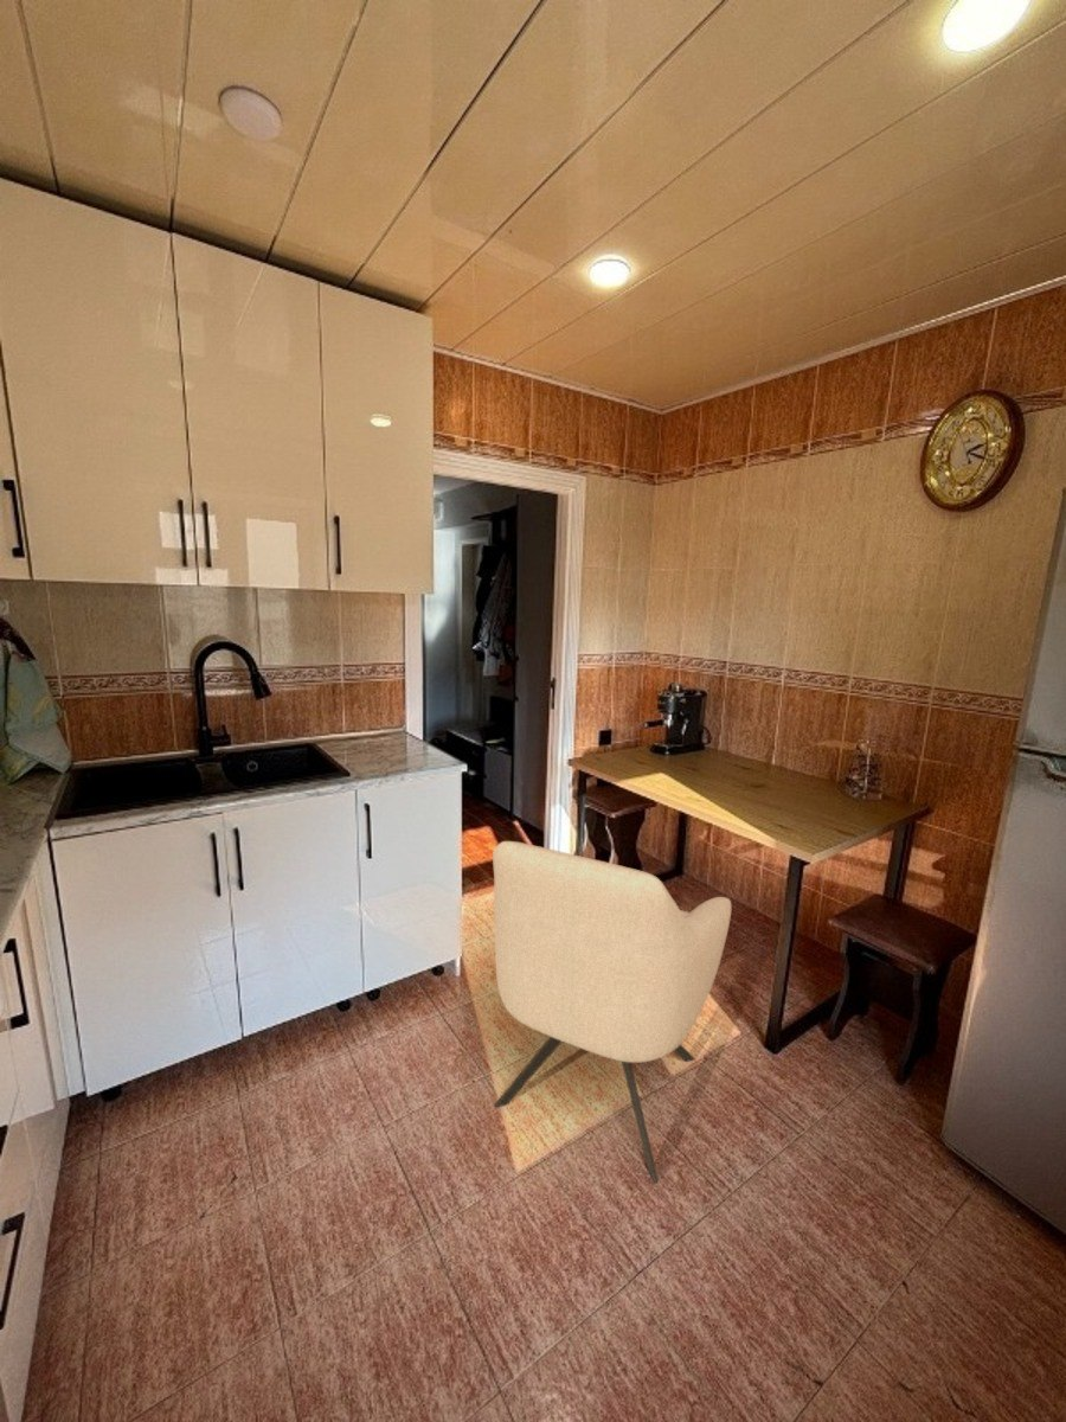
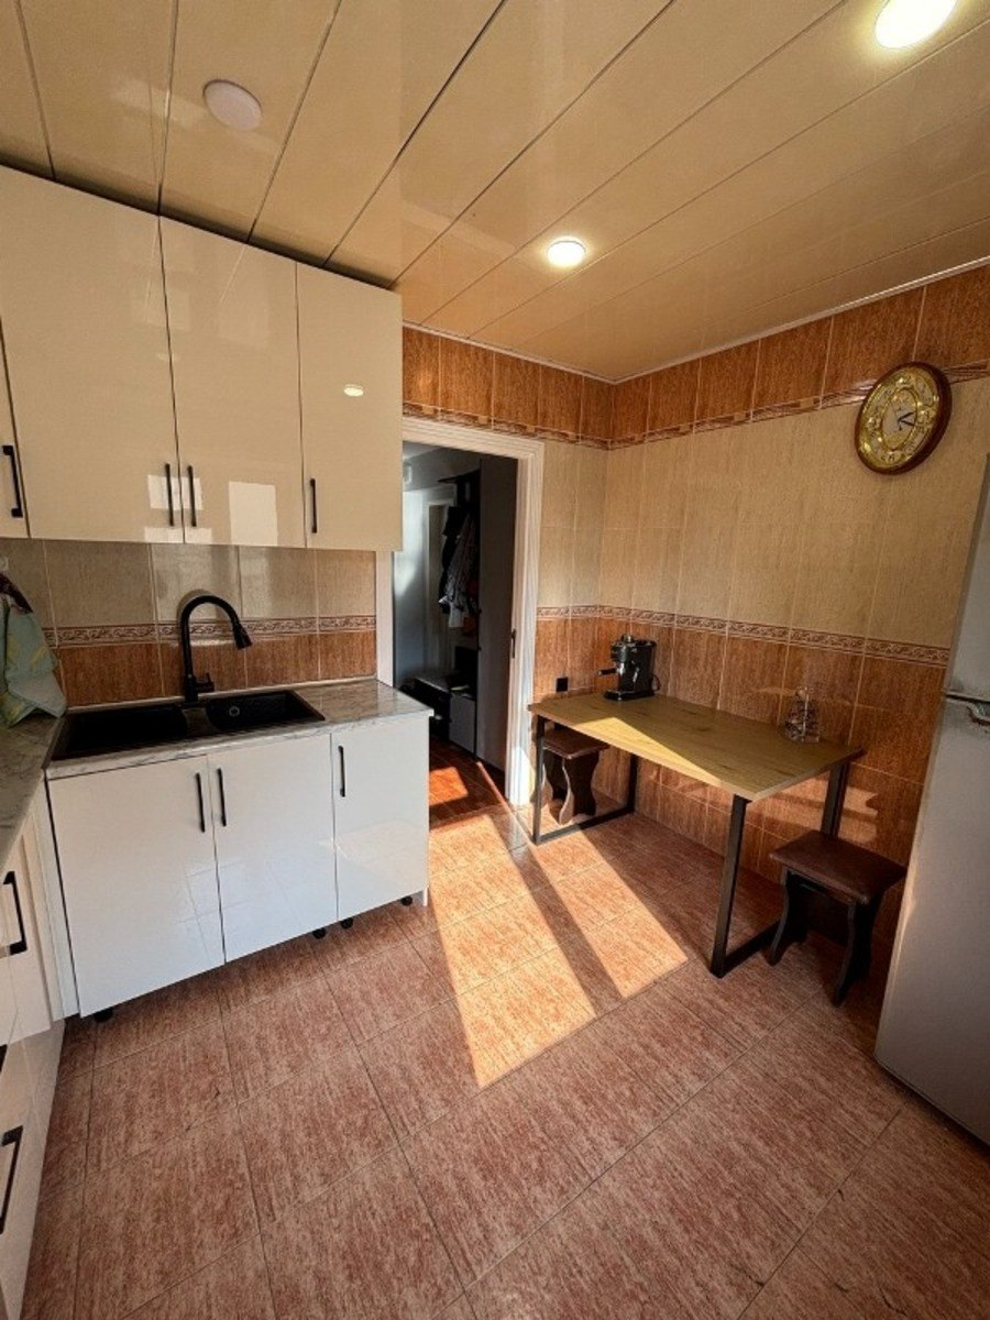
- chair [492,840,732,1184]
